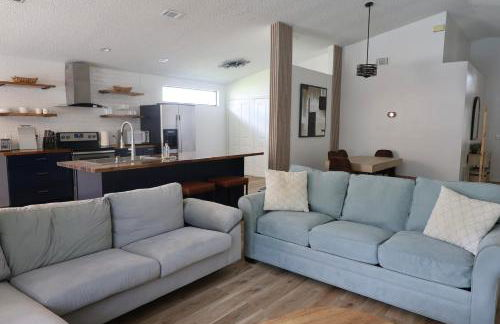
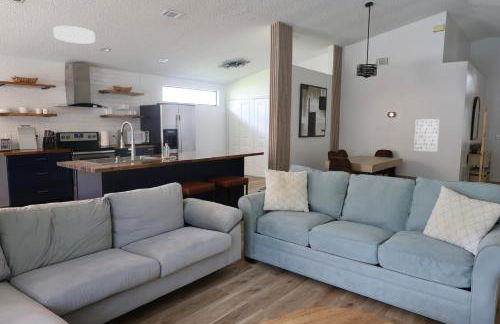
+ ceiling light [53,25,96,44]
+ wall art [413,118,440,152]
